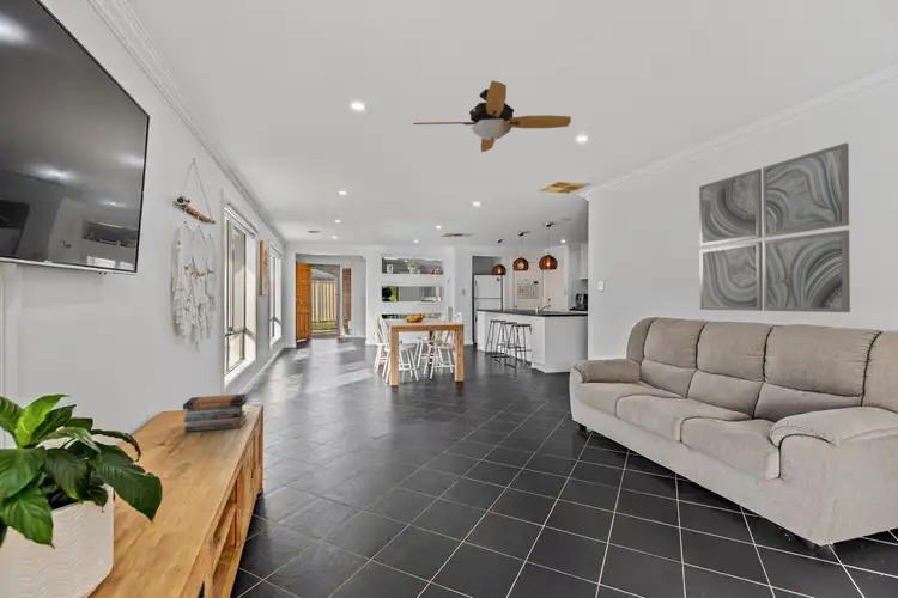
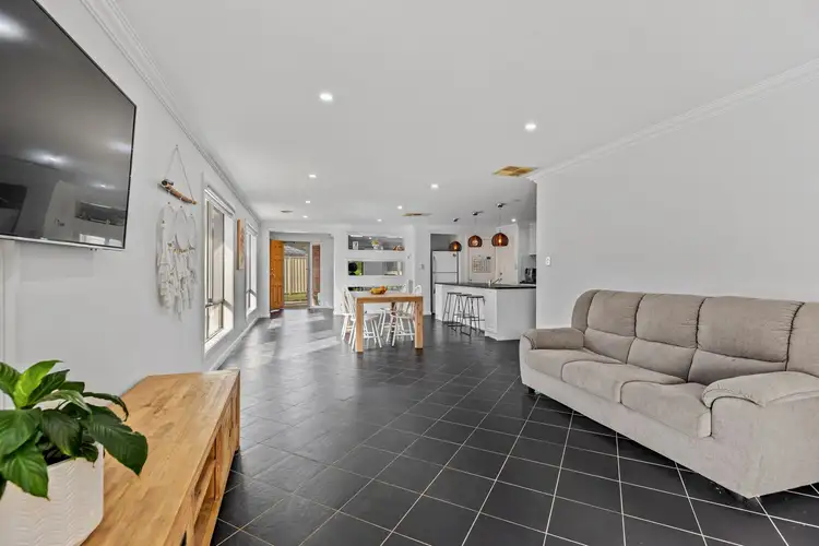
- book stack [182,392,248,433]
- ceiling fan [412,79,572,153]
- wall art [698,142,851,313]
